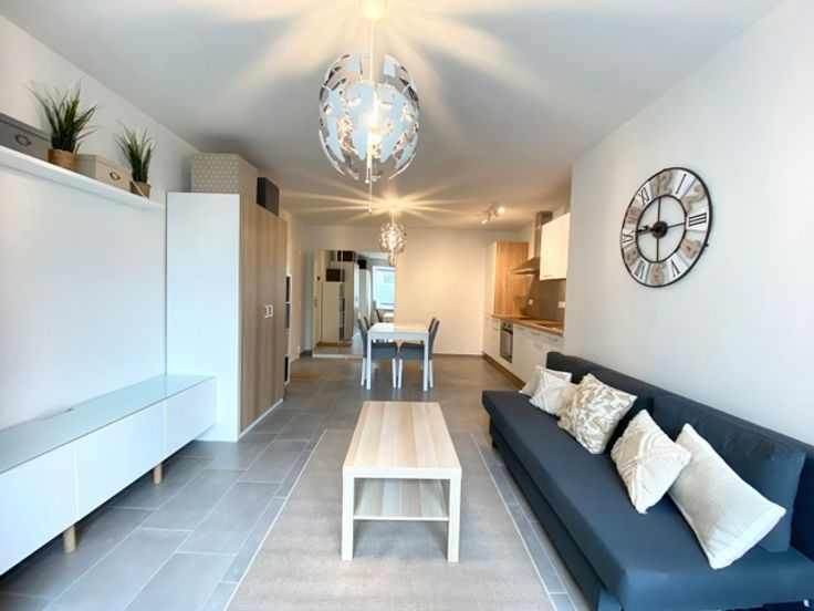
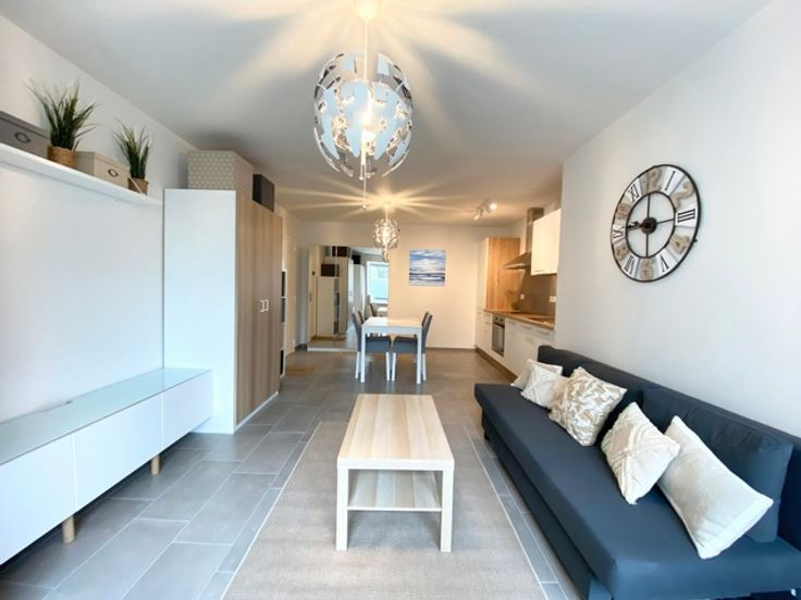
+ wall art [408,248,447,287]
